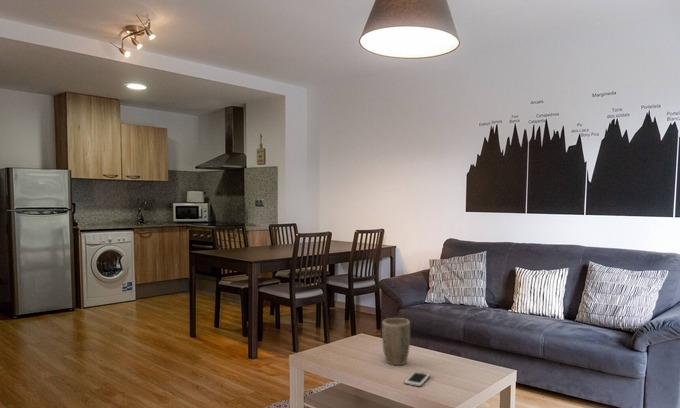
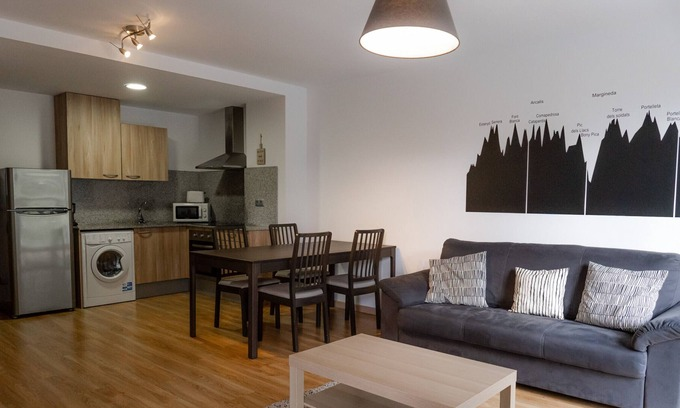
- plant pot [381,317,411,366]
- cell phone [403,370,432,388]
